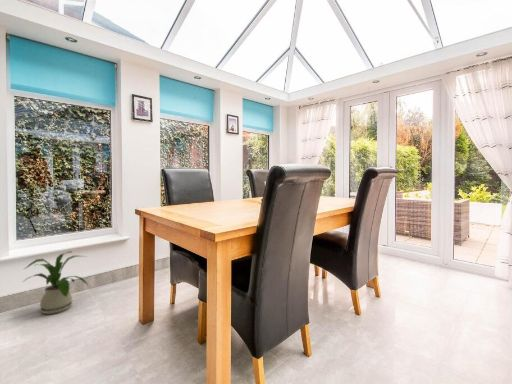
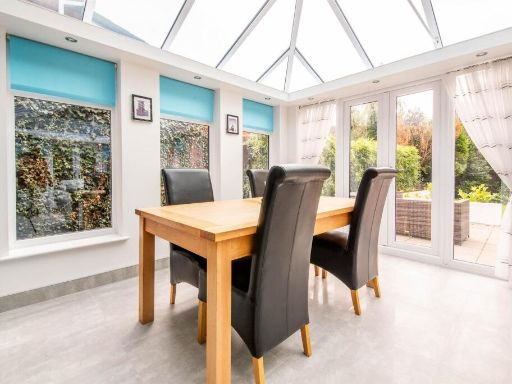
- house plant [22,250,90,315]
